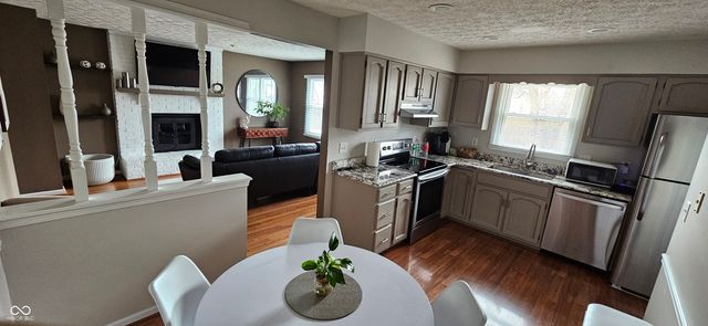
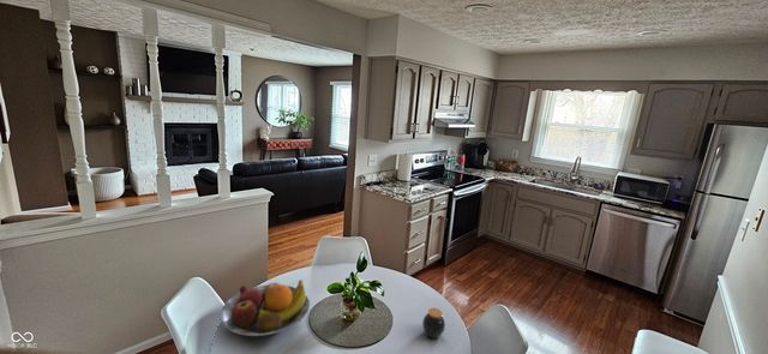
+ fruit bowl [218,278,311,337]
+ jar [421,307,446,340]
